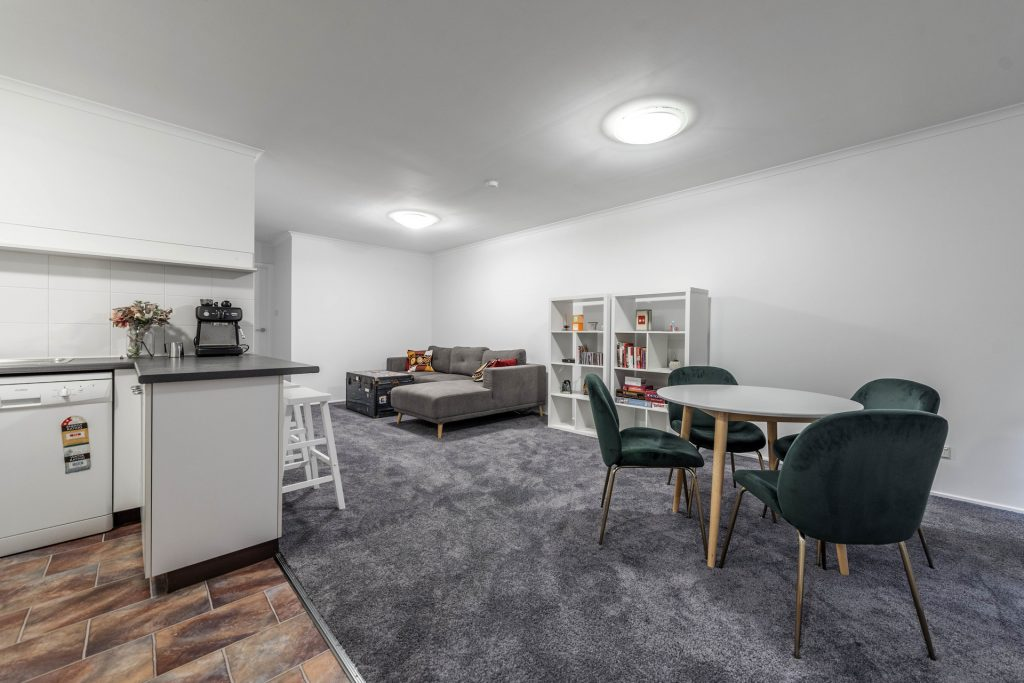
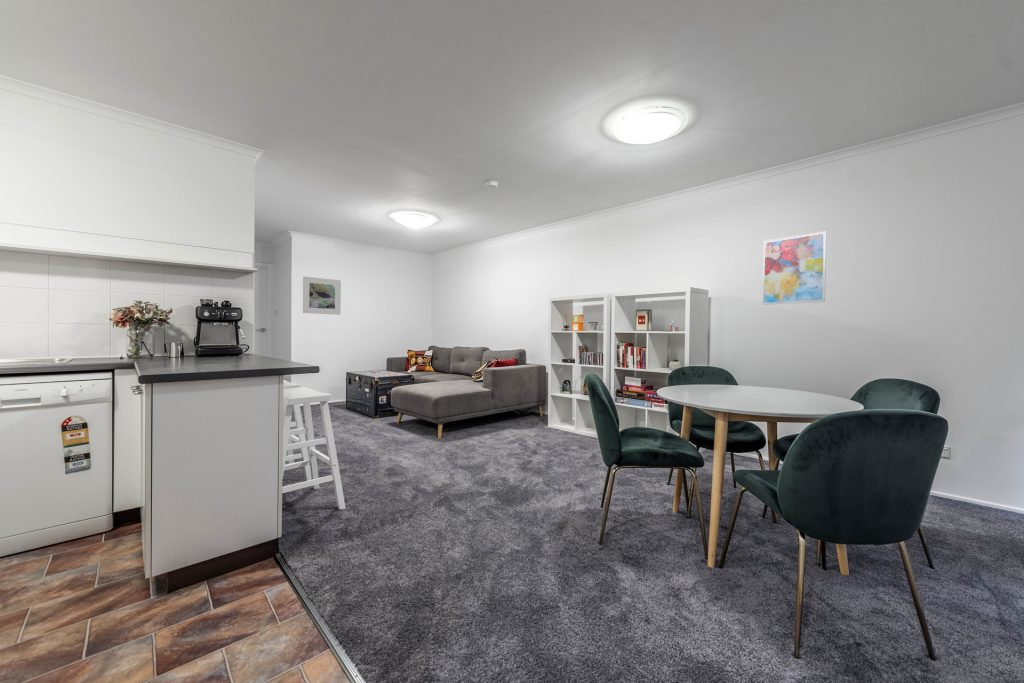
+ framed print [302,276,342,316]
+ wall art [762,230,827,306]
